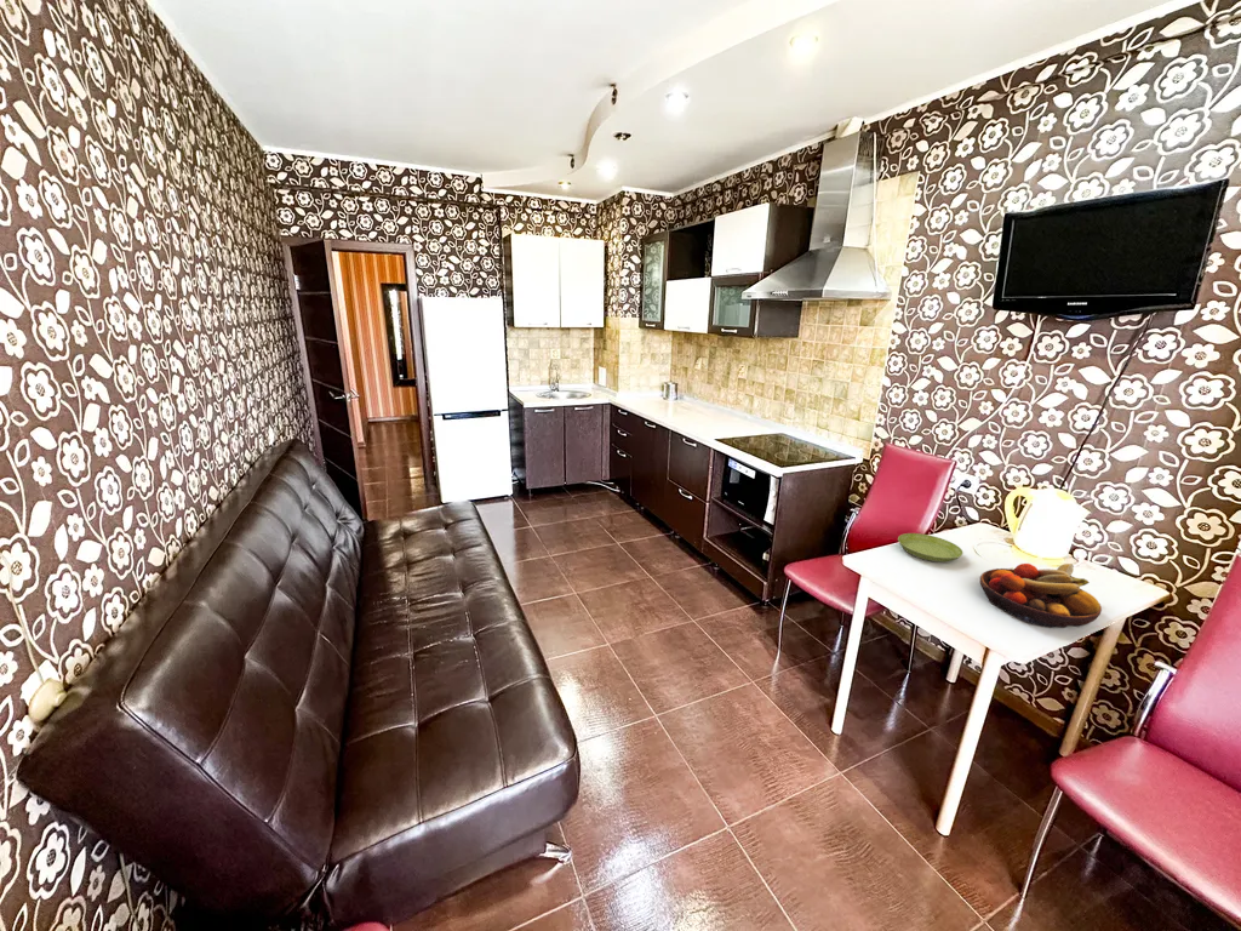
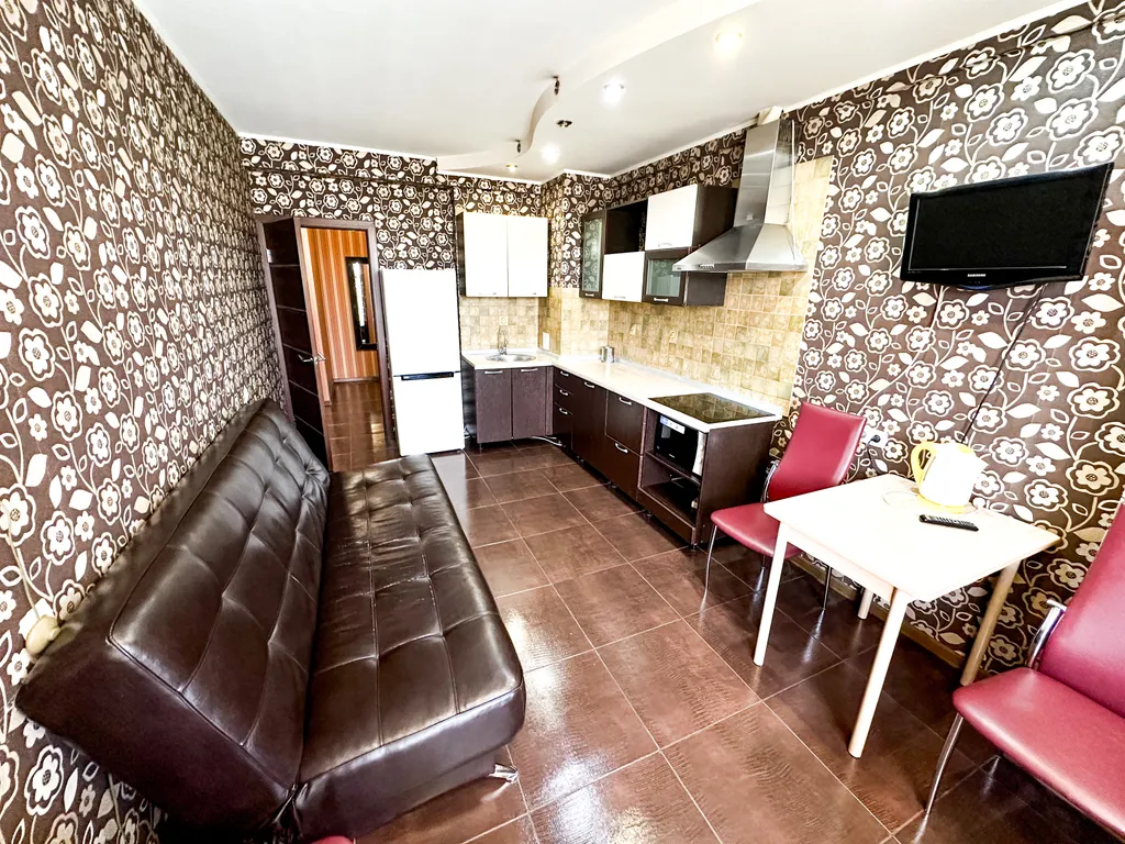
- saucer [897,532,963,564]
- fruit bowl [979,562,1103,629]
